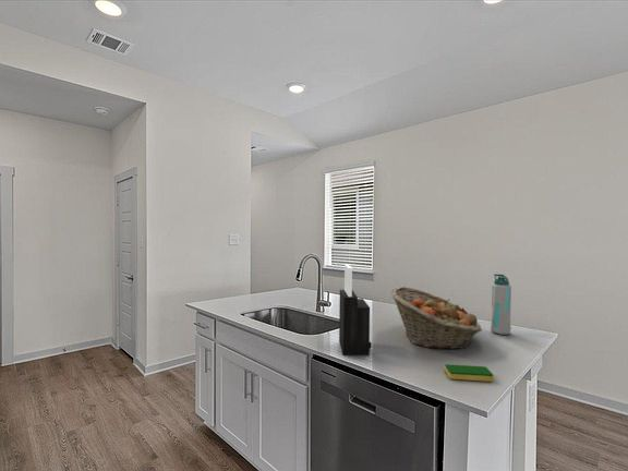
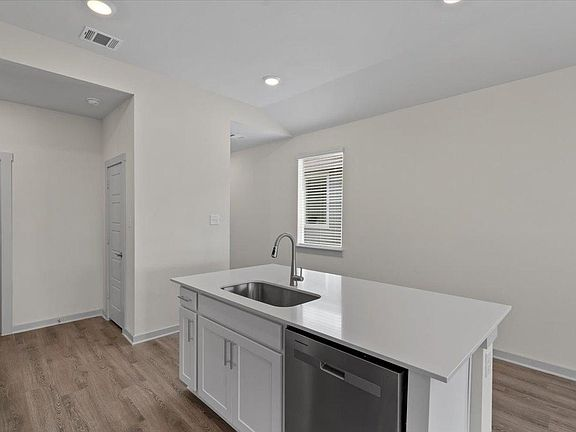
- water bottle [490,273,512,336]
- fruit basket [390,286,483,350]
- dish sponge [444,363,494,383]
- knife block [338,263,372,357]
